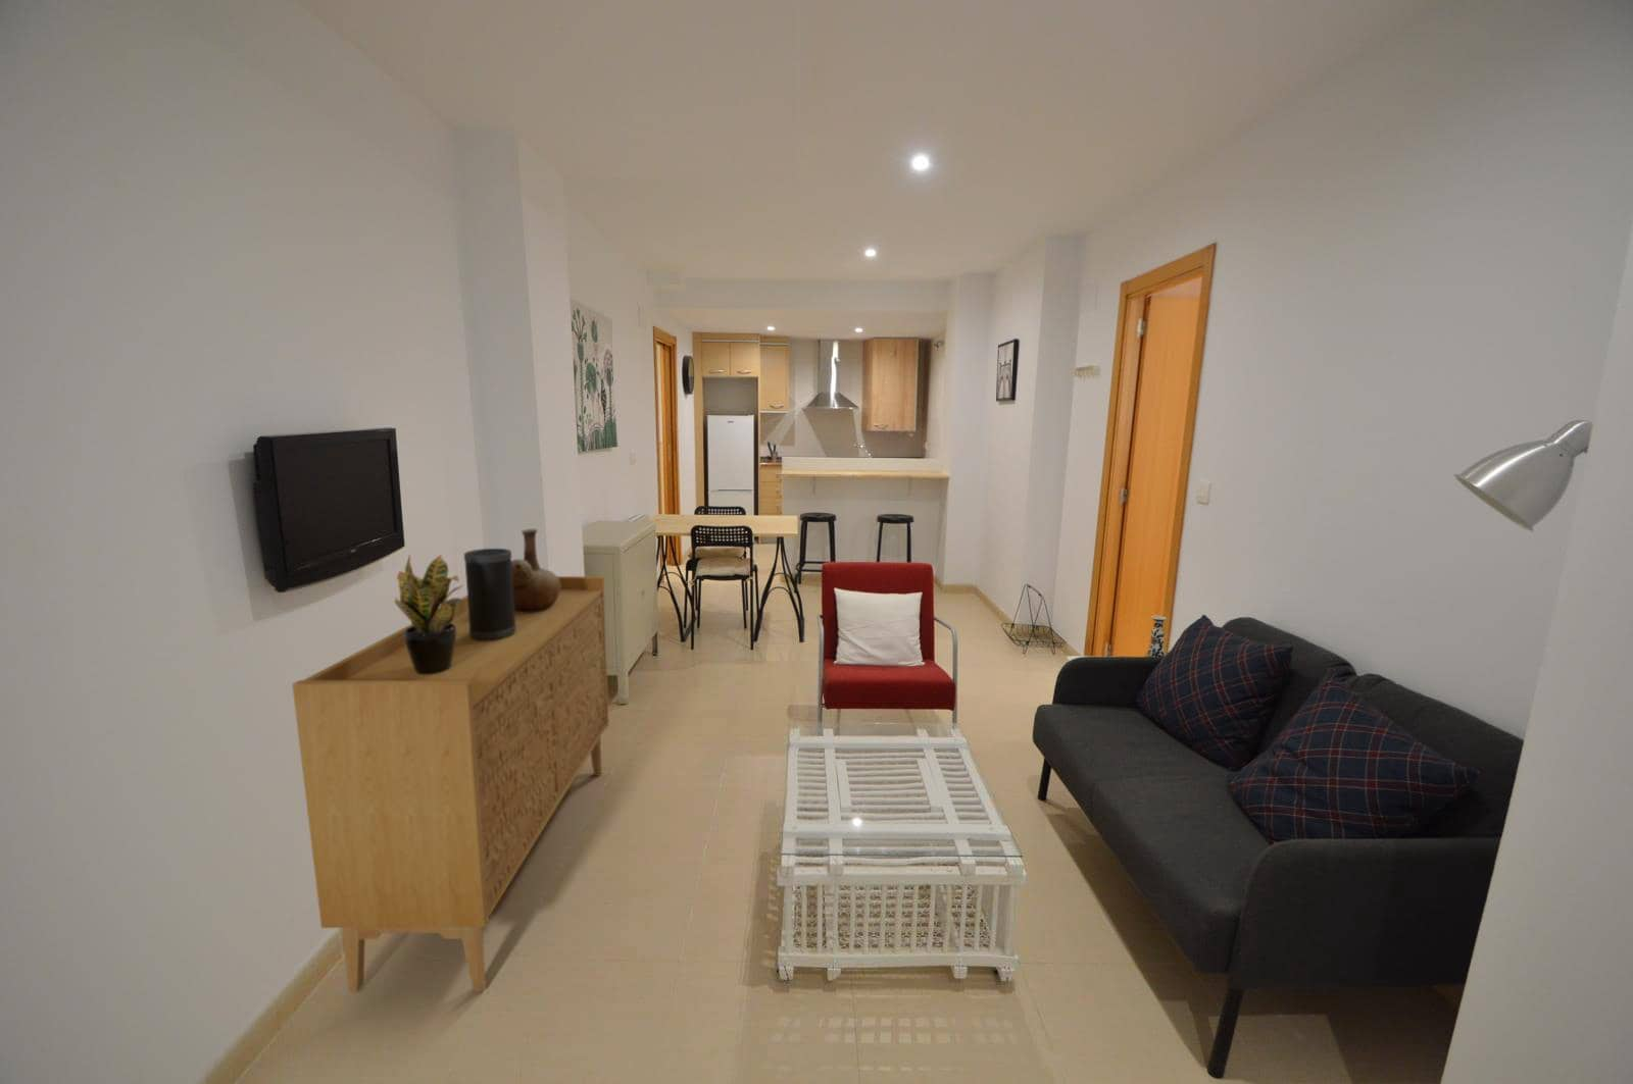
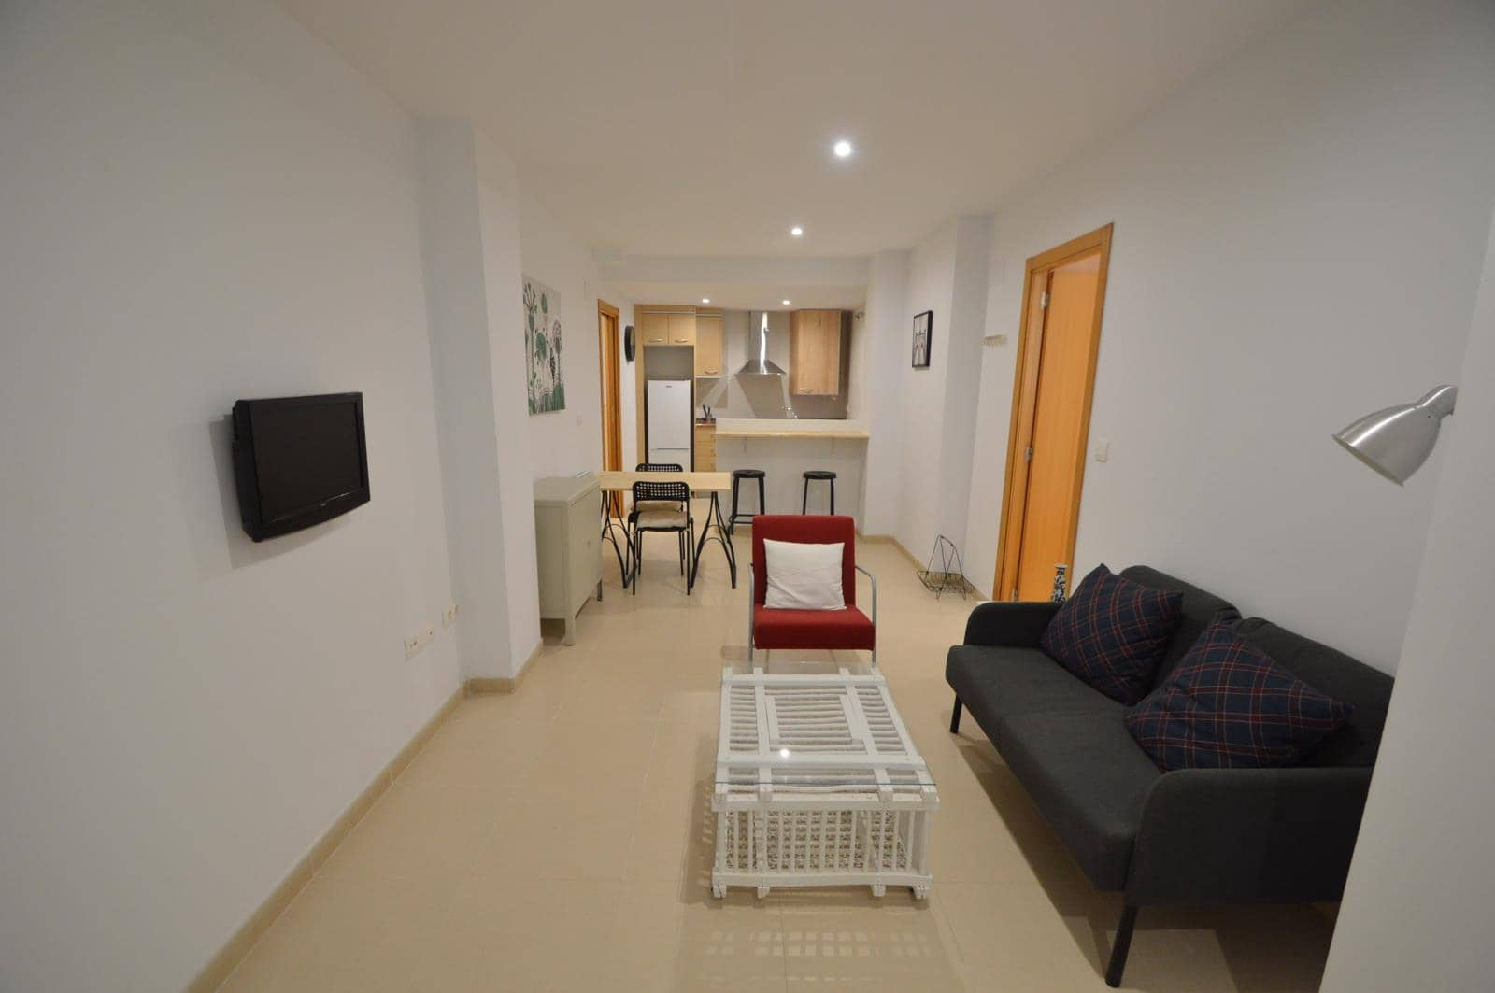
- sideboard [291,575,610,994]
- speaker [464,548,517,639]
- vase [511,529,560,613]
- potted plant [393,554,467,675]
